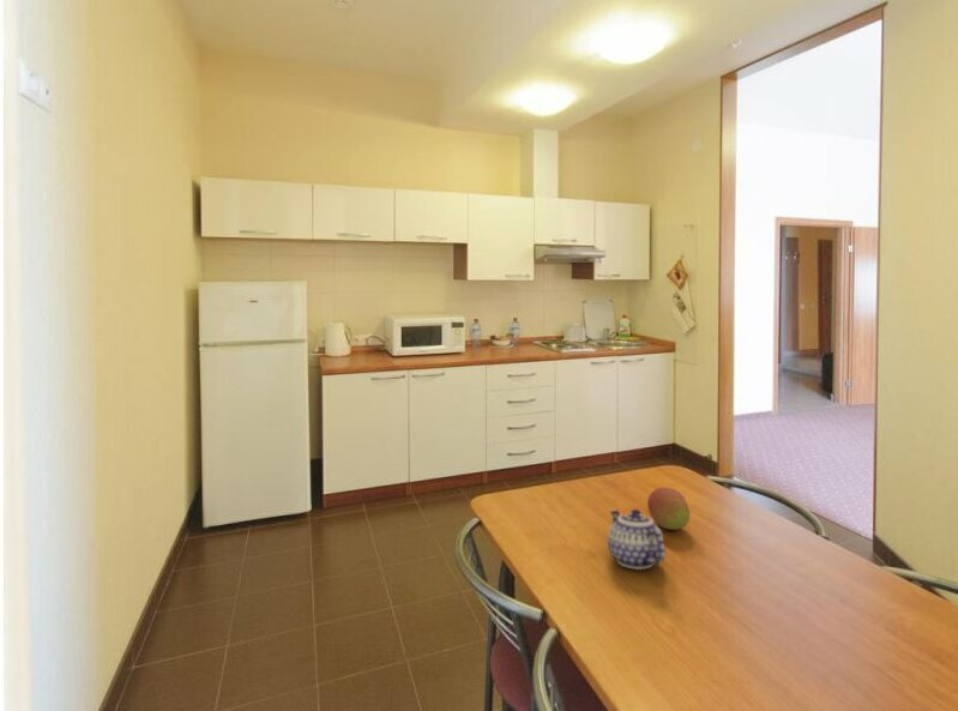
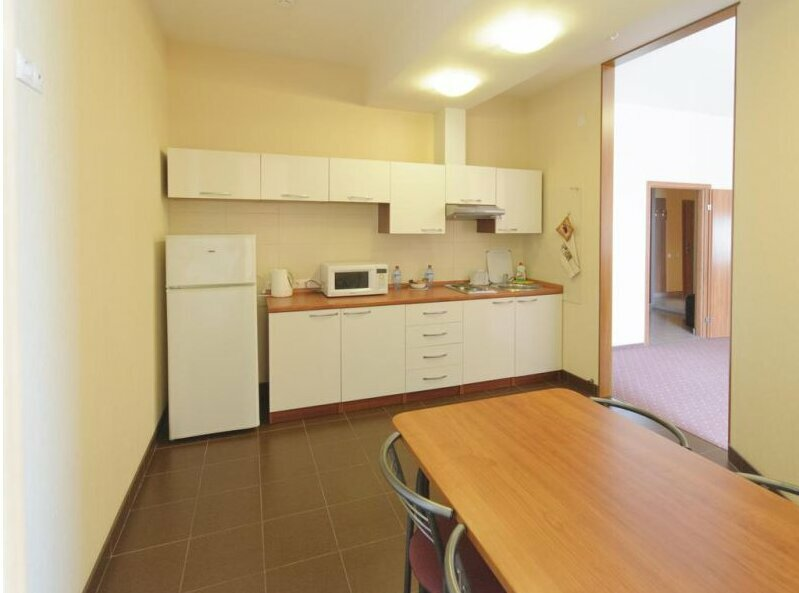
- teapot [607,508,667,571]
- fruit [646,487,691,531]
